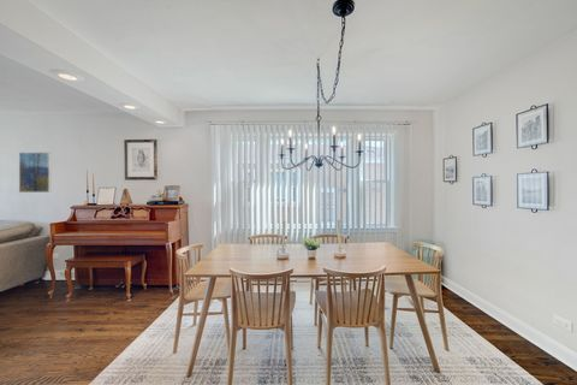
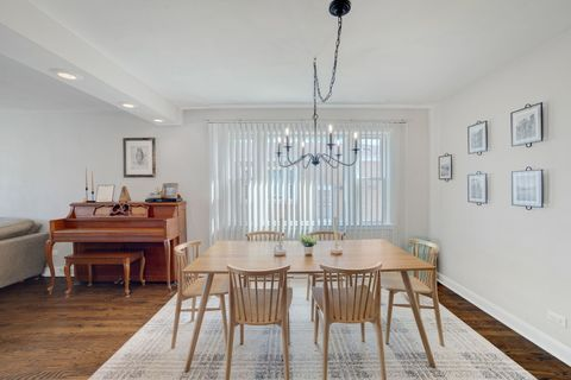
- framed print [18,152,52,194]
